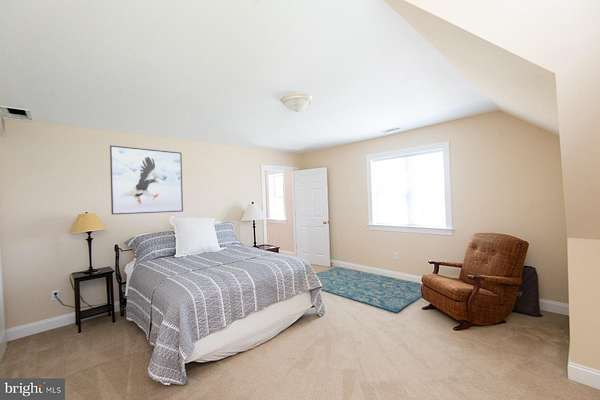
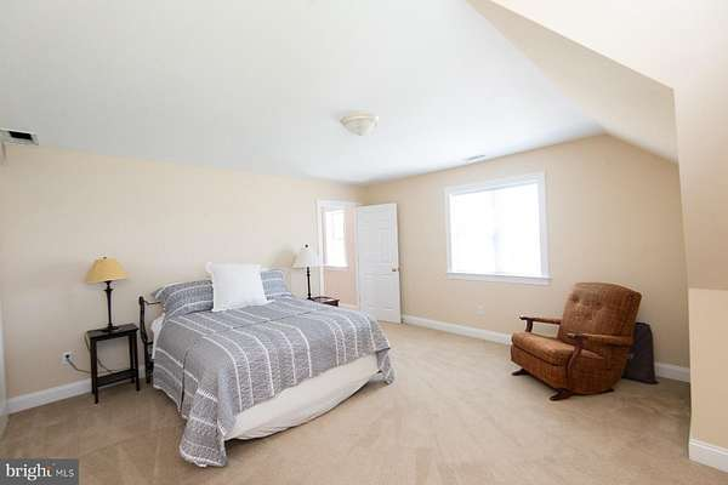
- rug [315,266,422,313]
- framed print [109,144,184,216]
